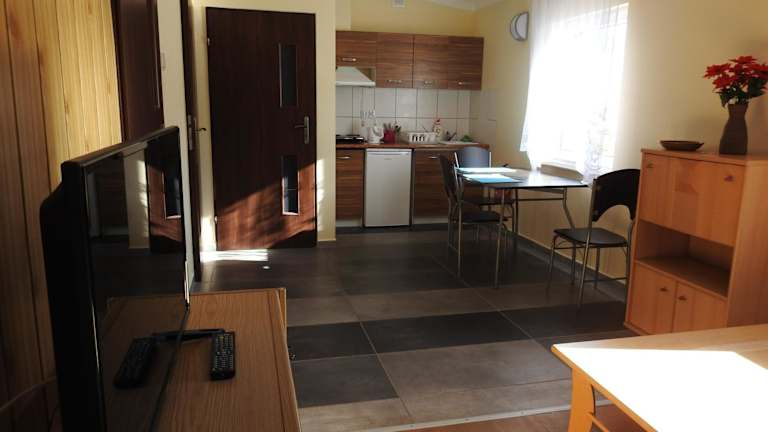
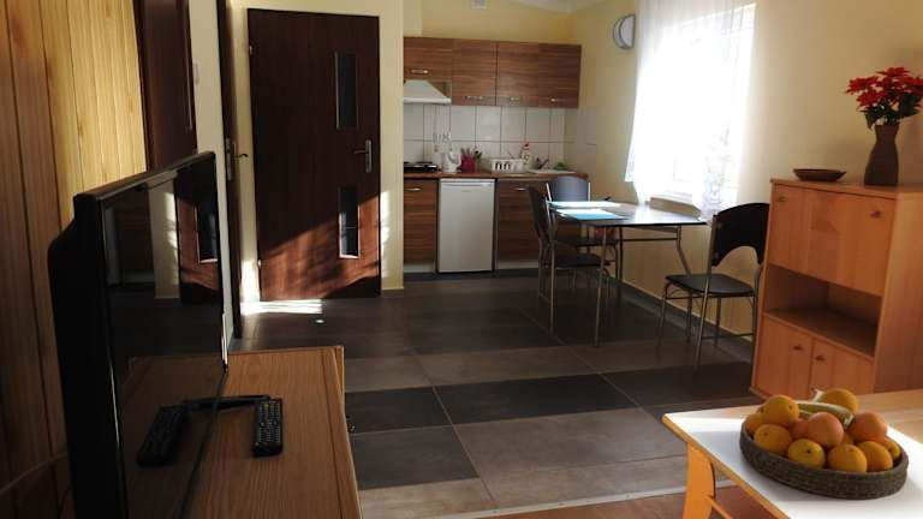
+ fruit bowl [738,386,910,501]
